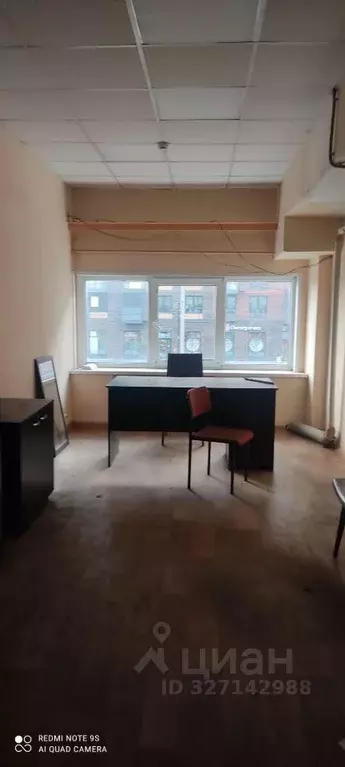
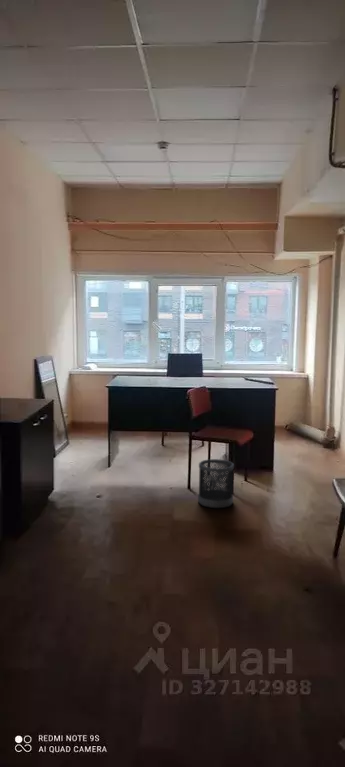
+ wastebasket [197,458,235,509]
